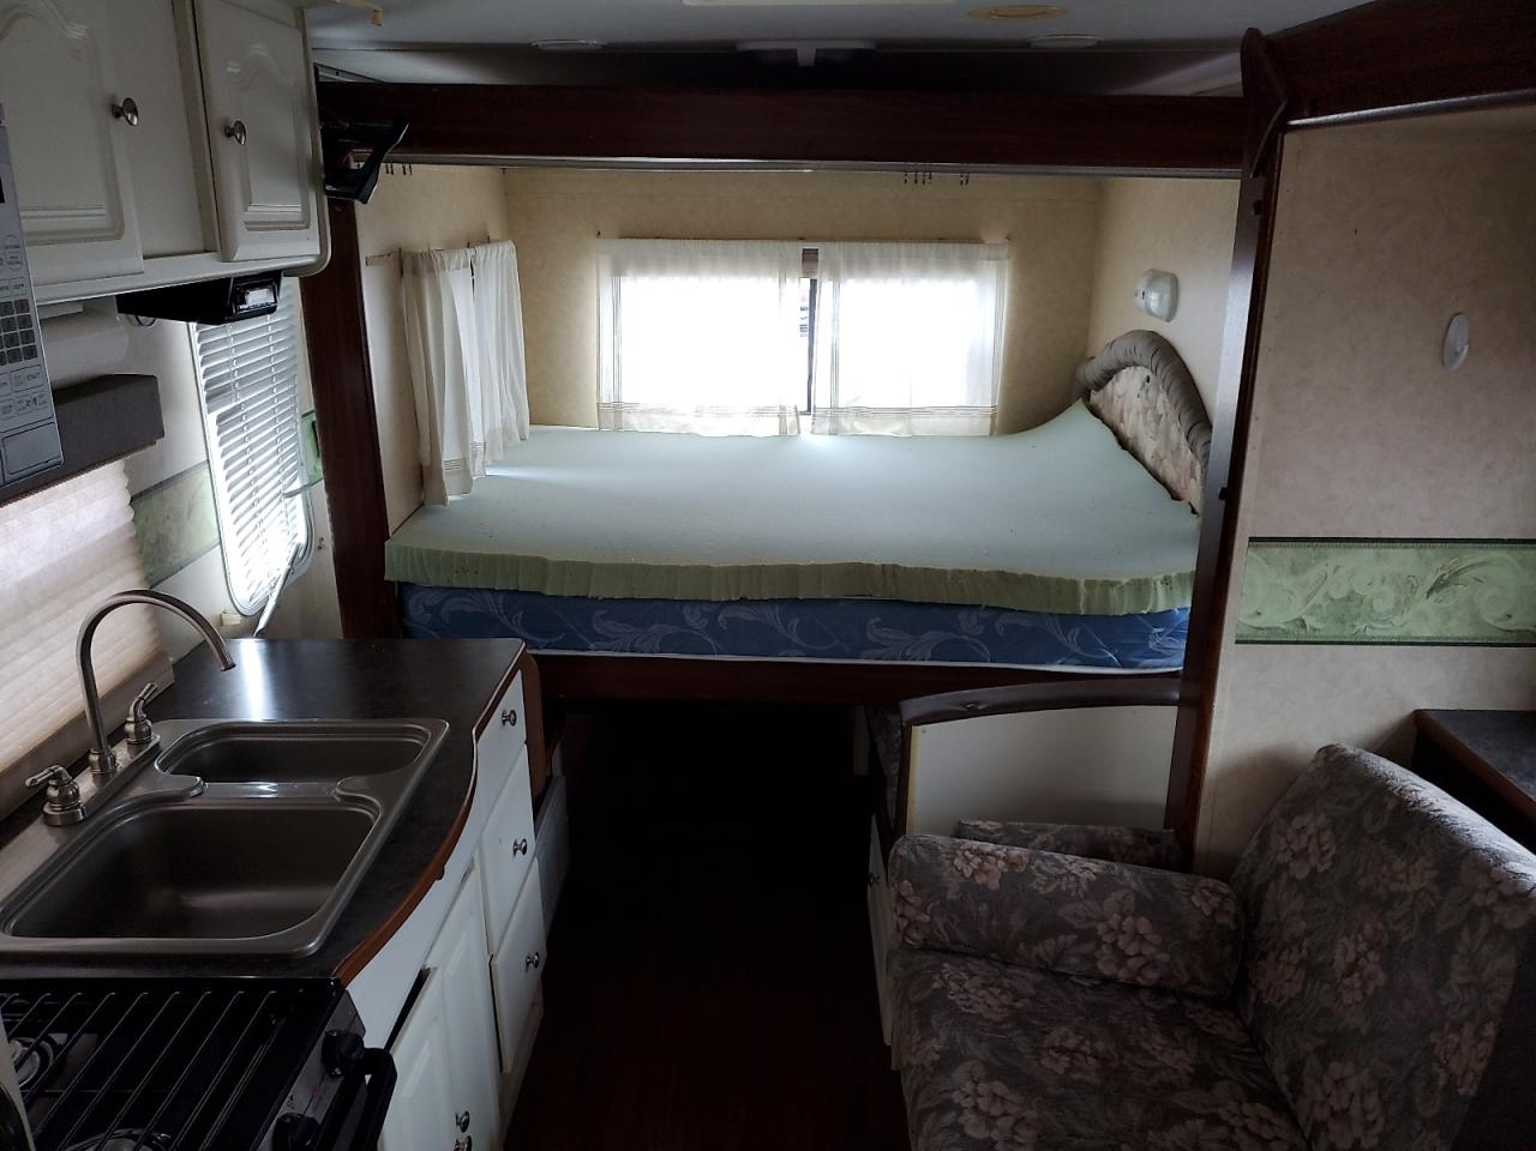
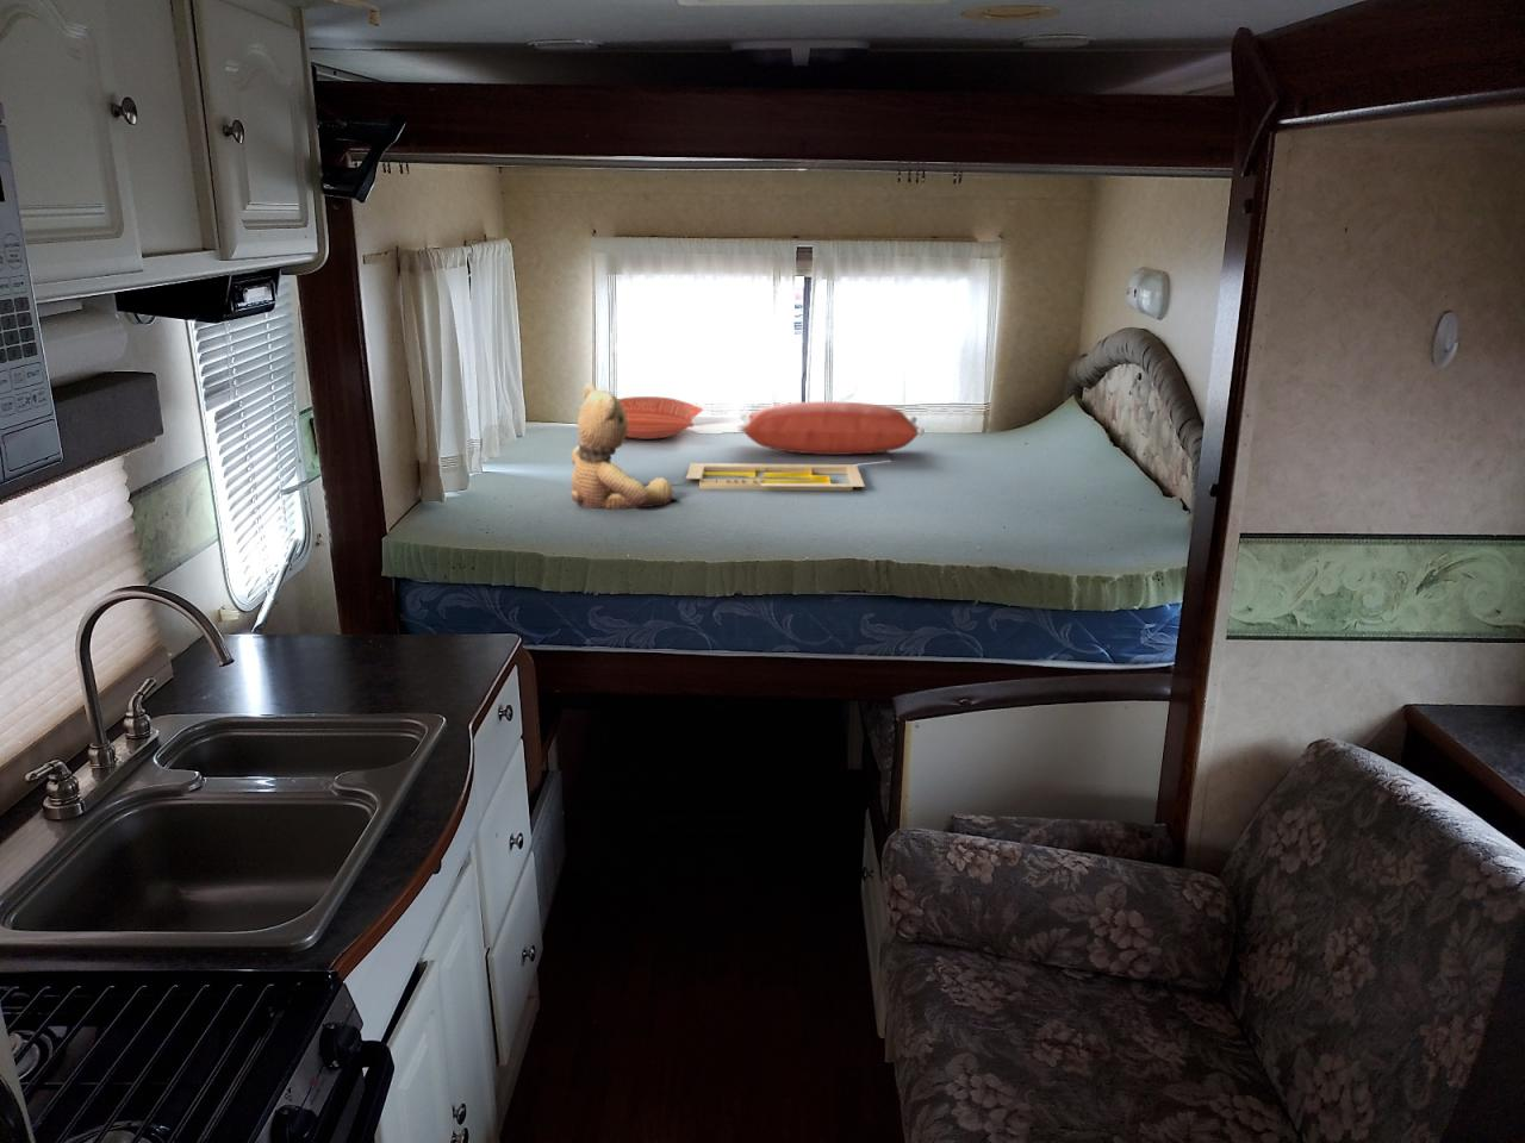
+ pillow [617,395,704,441]
+ serving tray [686,462,866,492]
+ pillow [736,400,926,456]
+ teddy bear [569,382,675,510]
